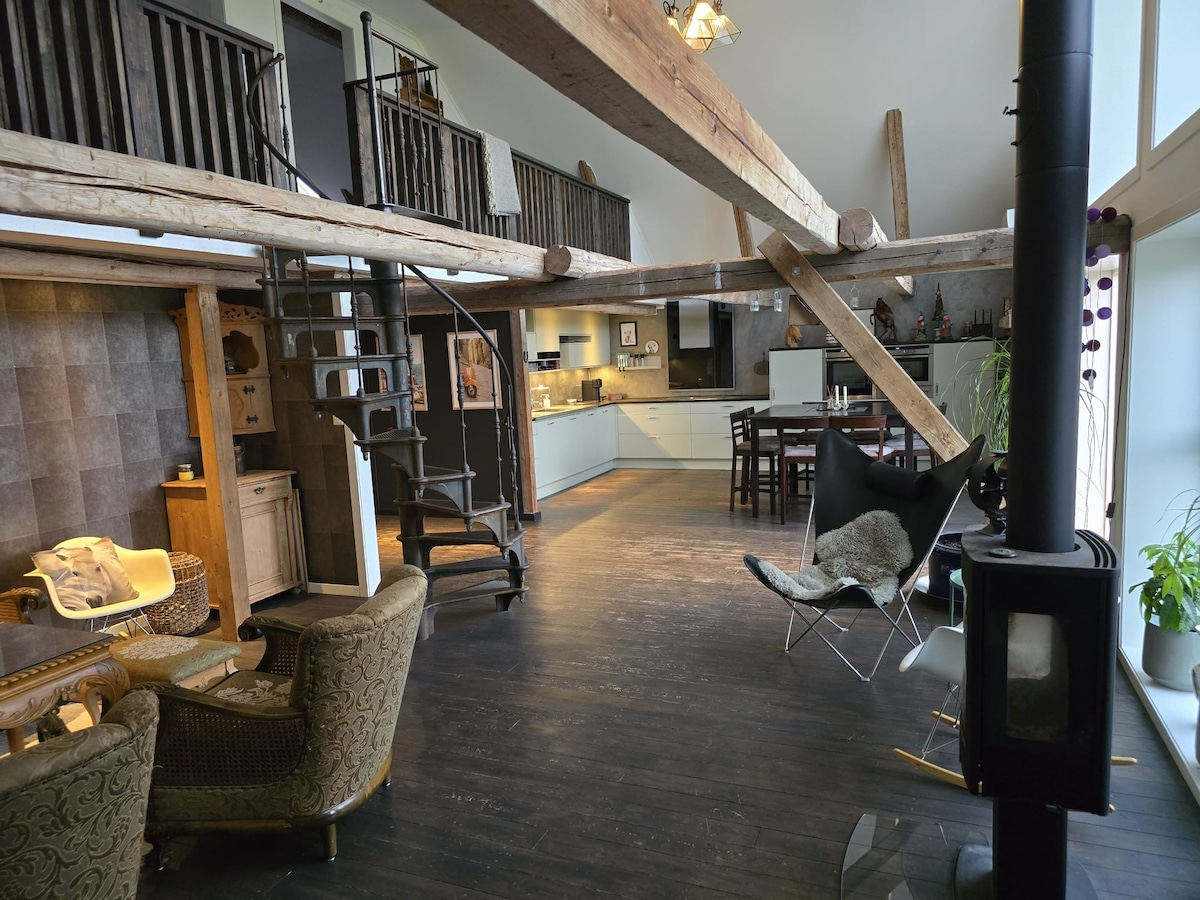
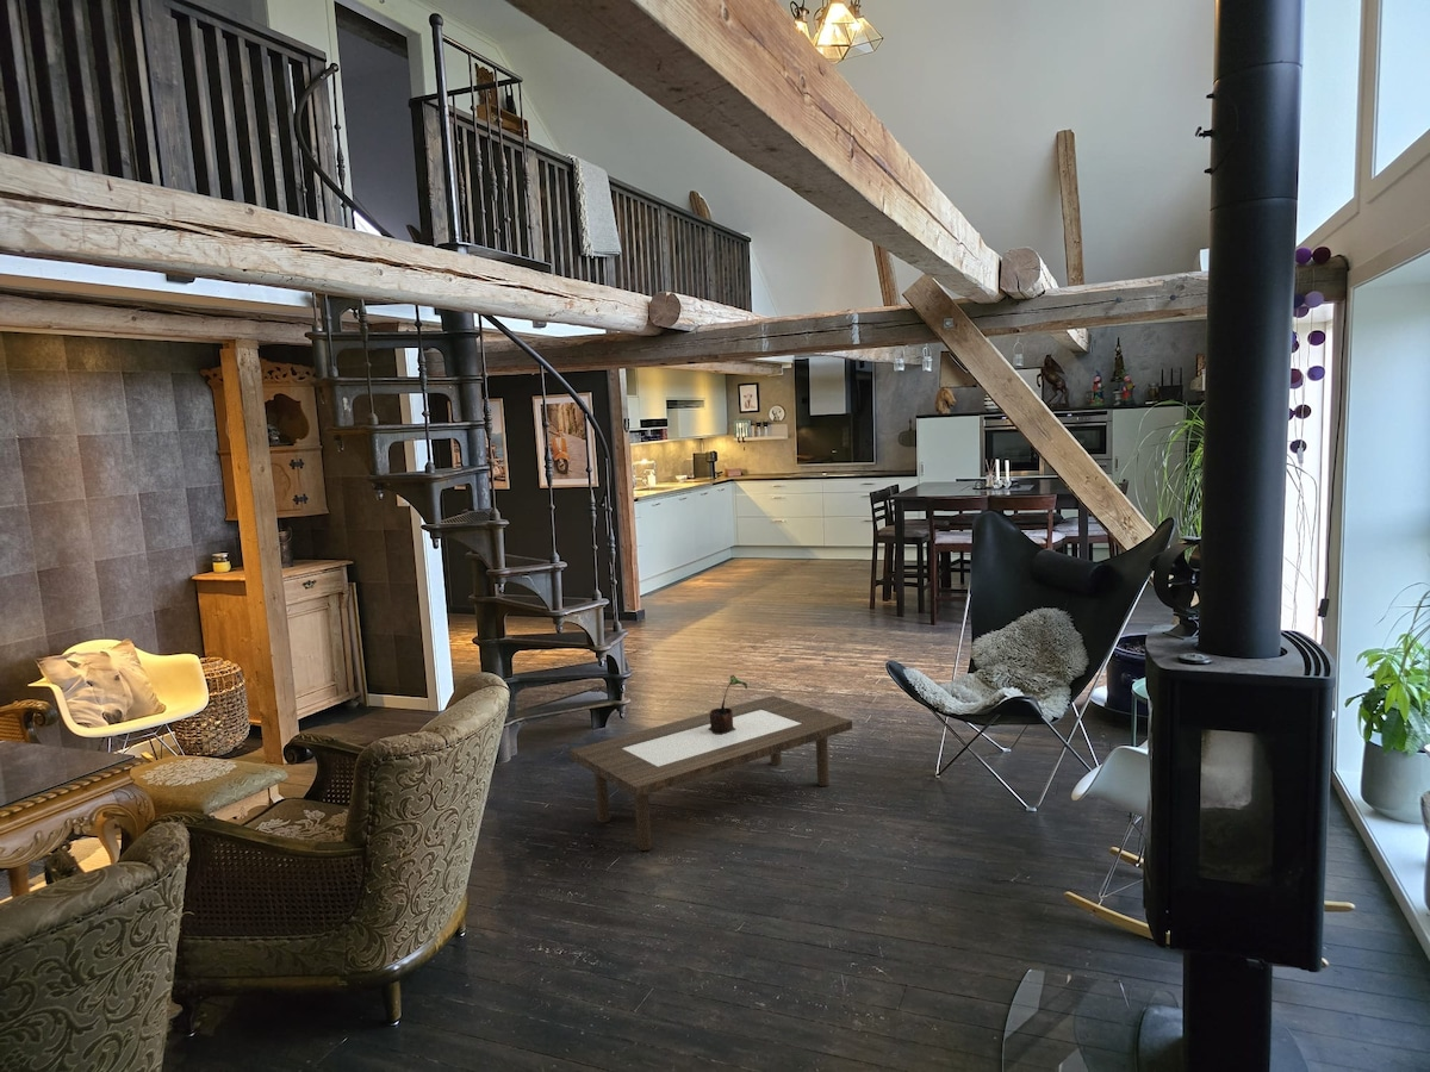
+ potted plant [708,674,748,735]
+ coffee table [568,694,853,852]
